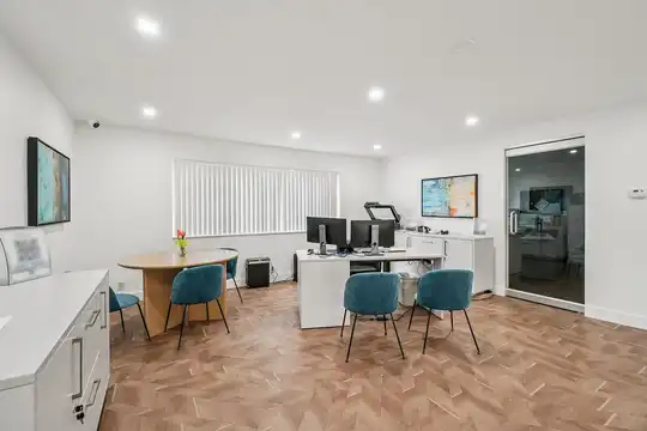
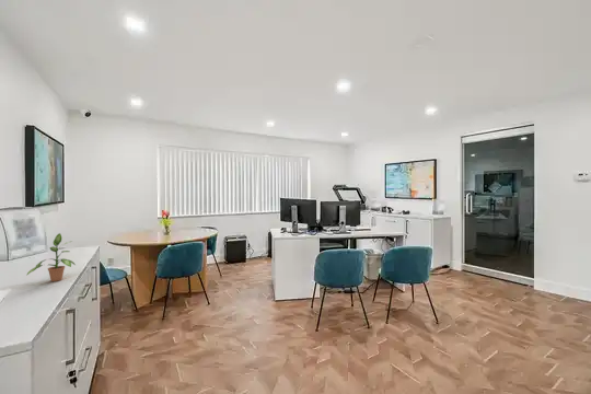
+ potted plant [26,232,77,282]
